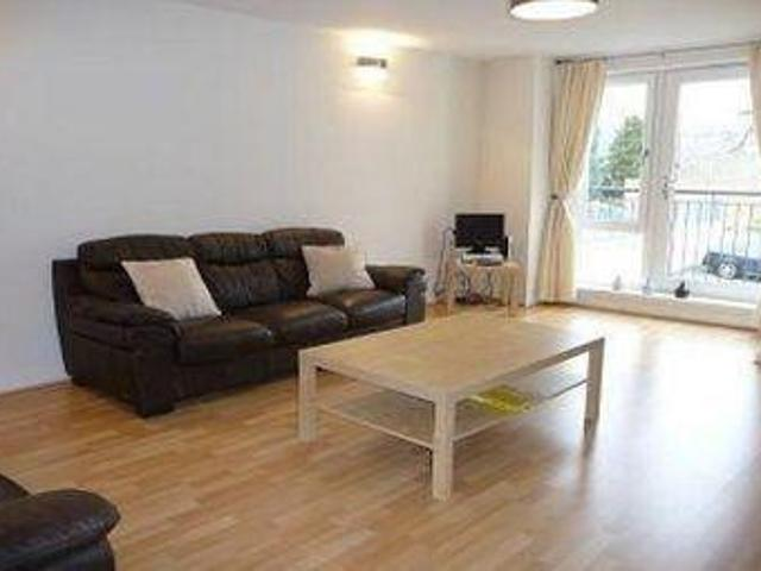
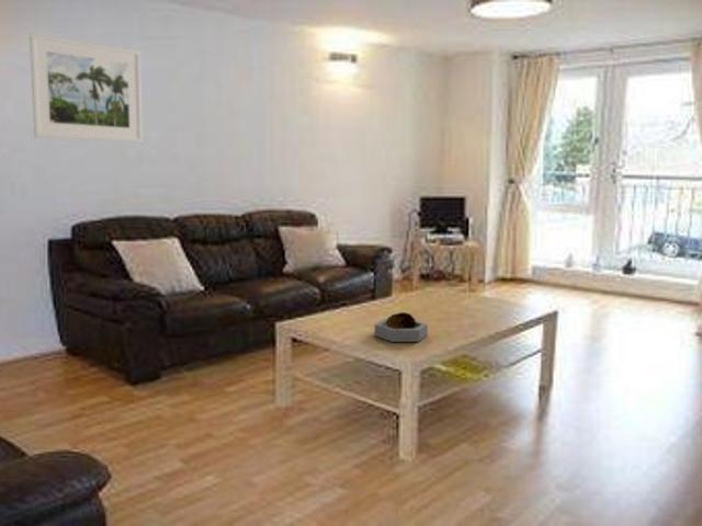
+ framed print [29,32,144,144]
+ decorative bowl [373,311,429,343]
